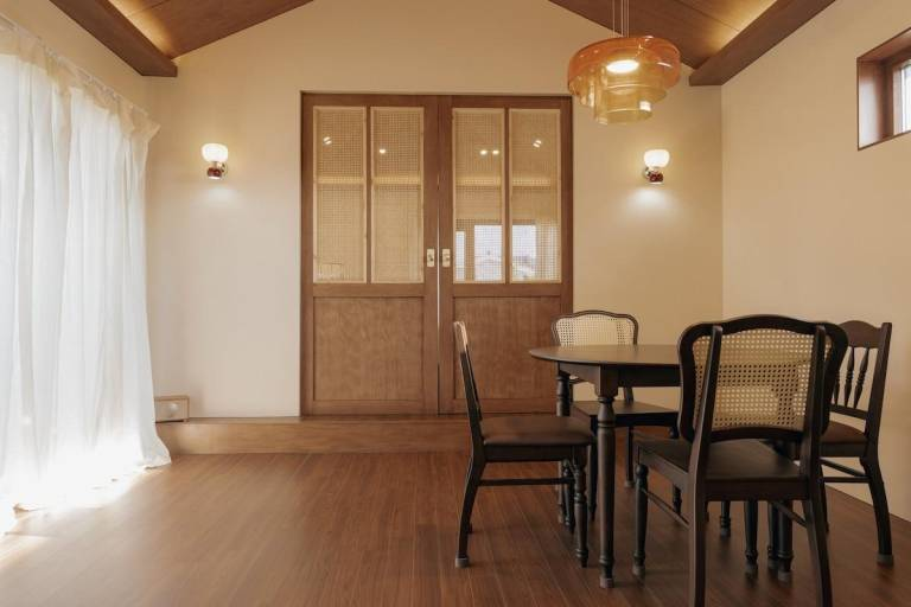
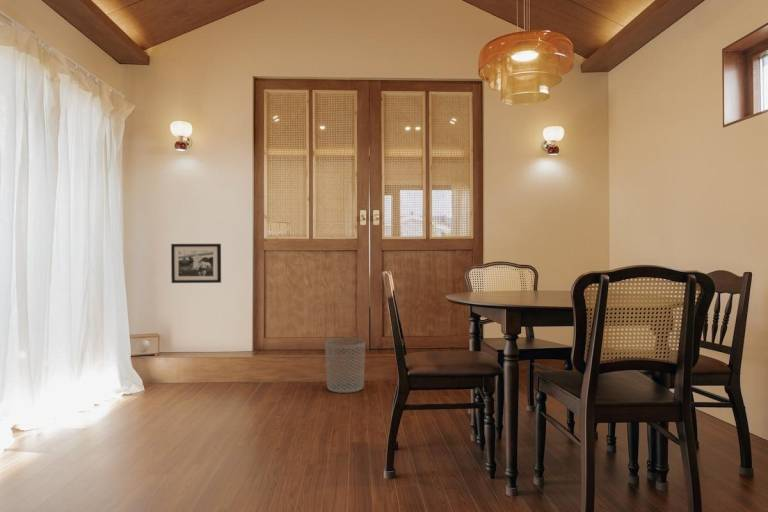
+ picture frame [170,243,222,284]
+ waste bin [324,337,366,394]
